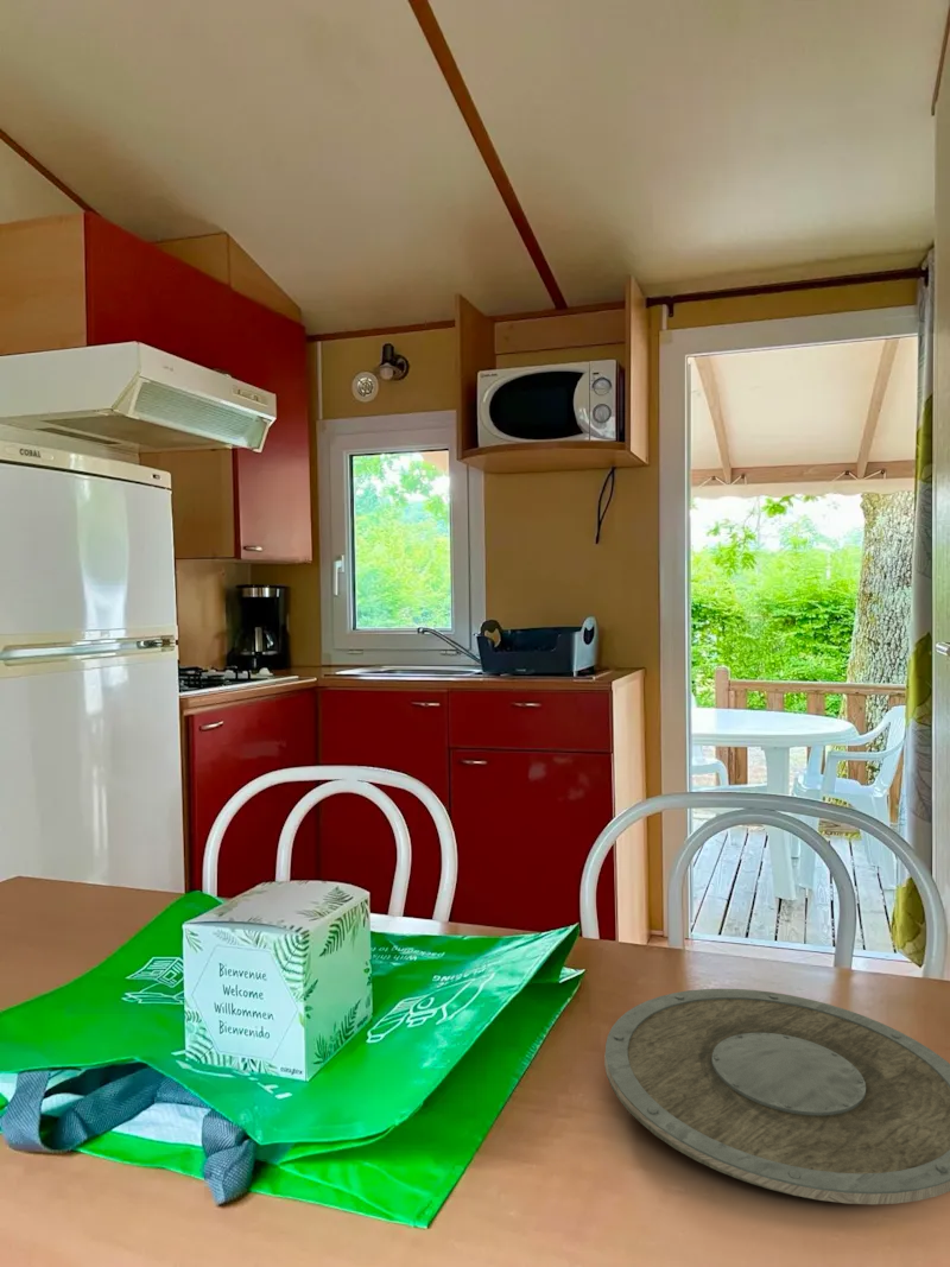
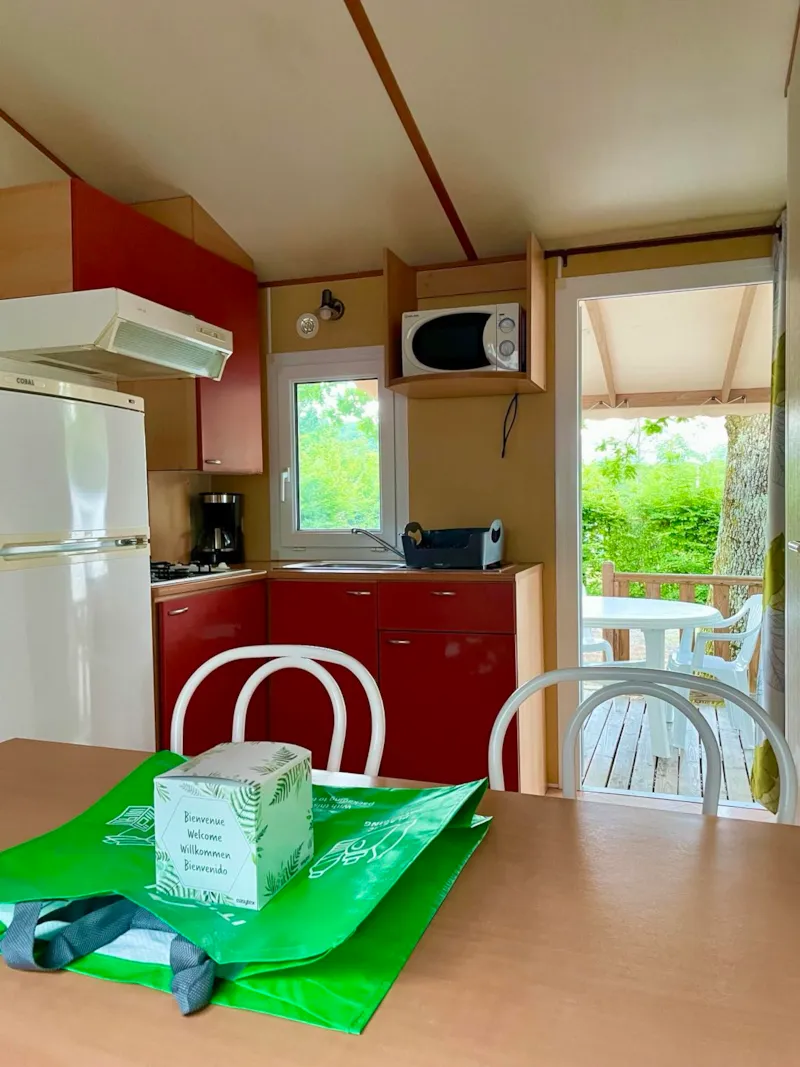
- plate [603,988,950,1205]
